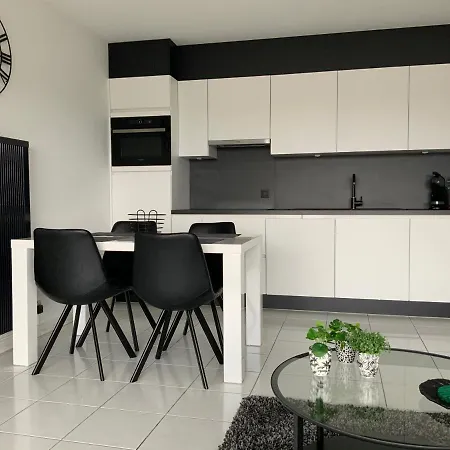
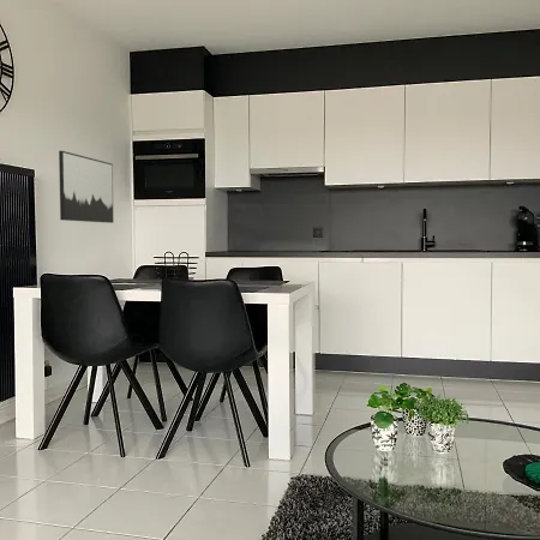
+ wall art [58,150,115,224]
